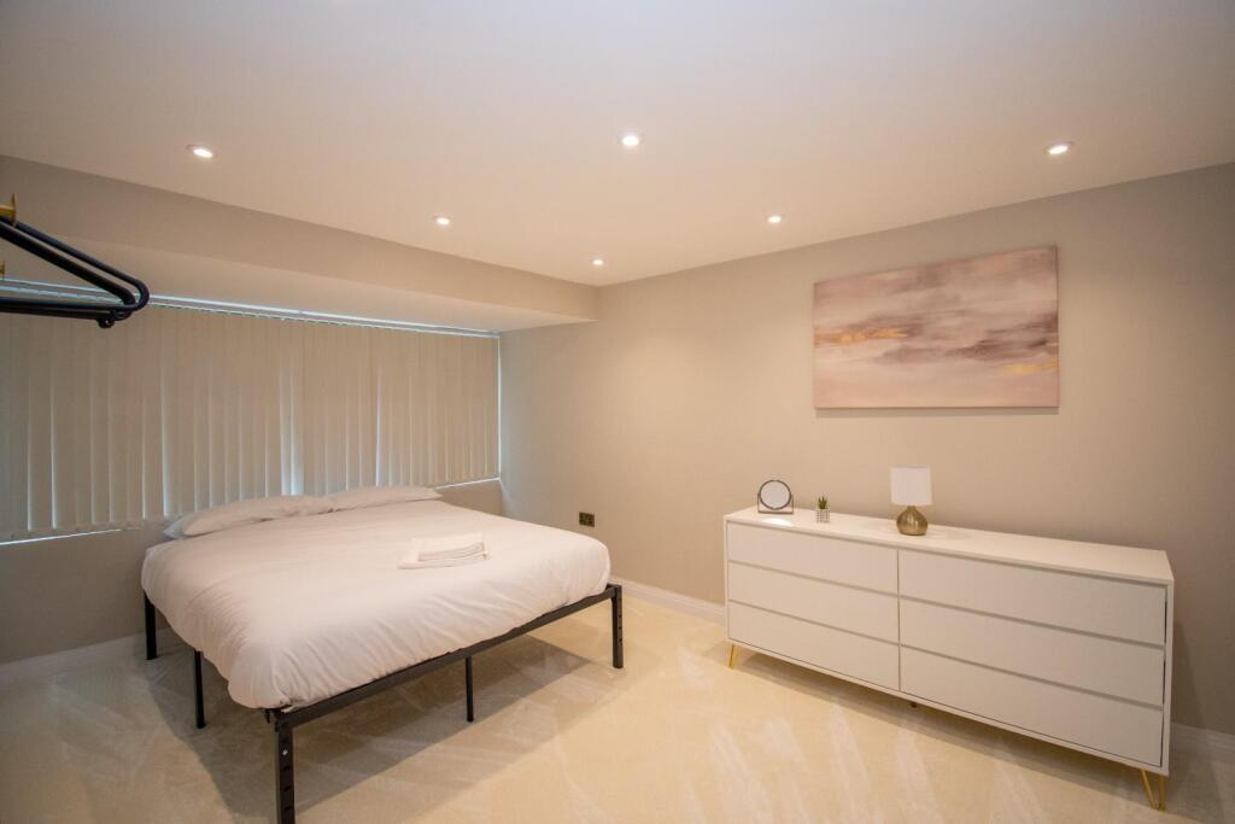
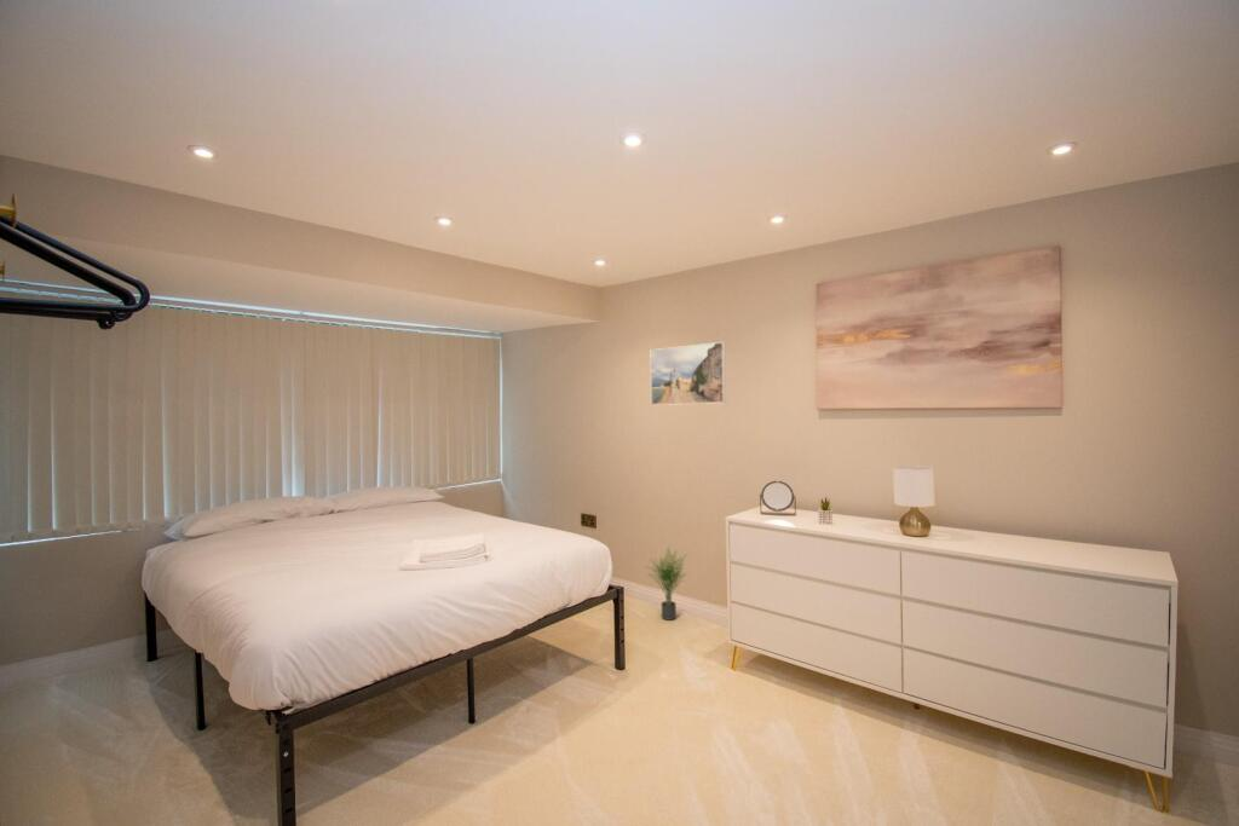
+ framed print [650,341,727,406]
+ potted plant [644,544,688,622]
